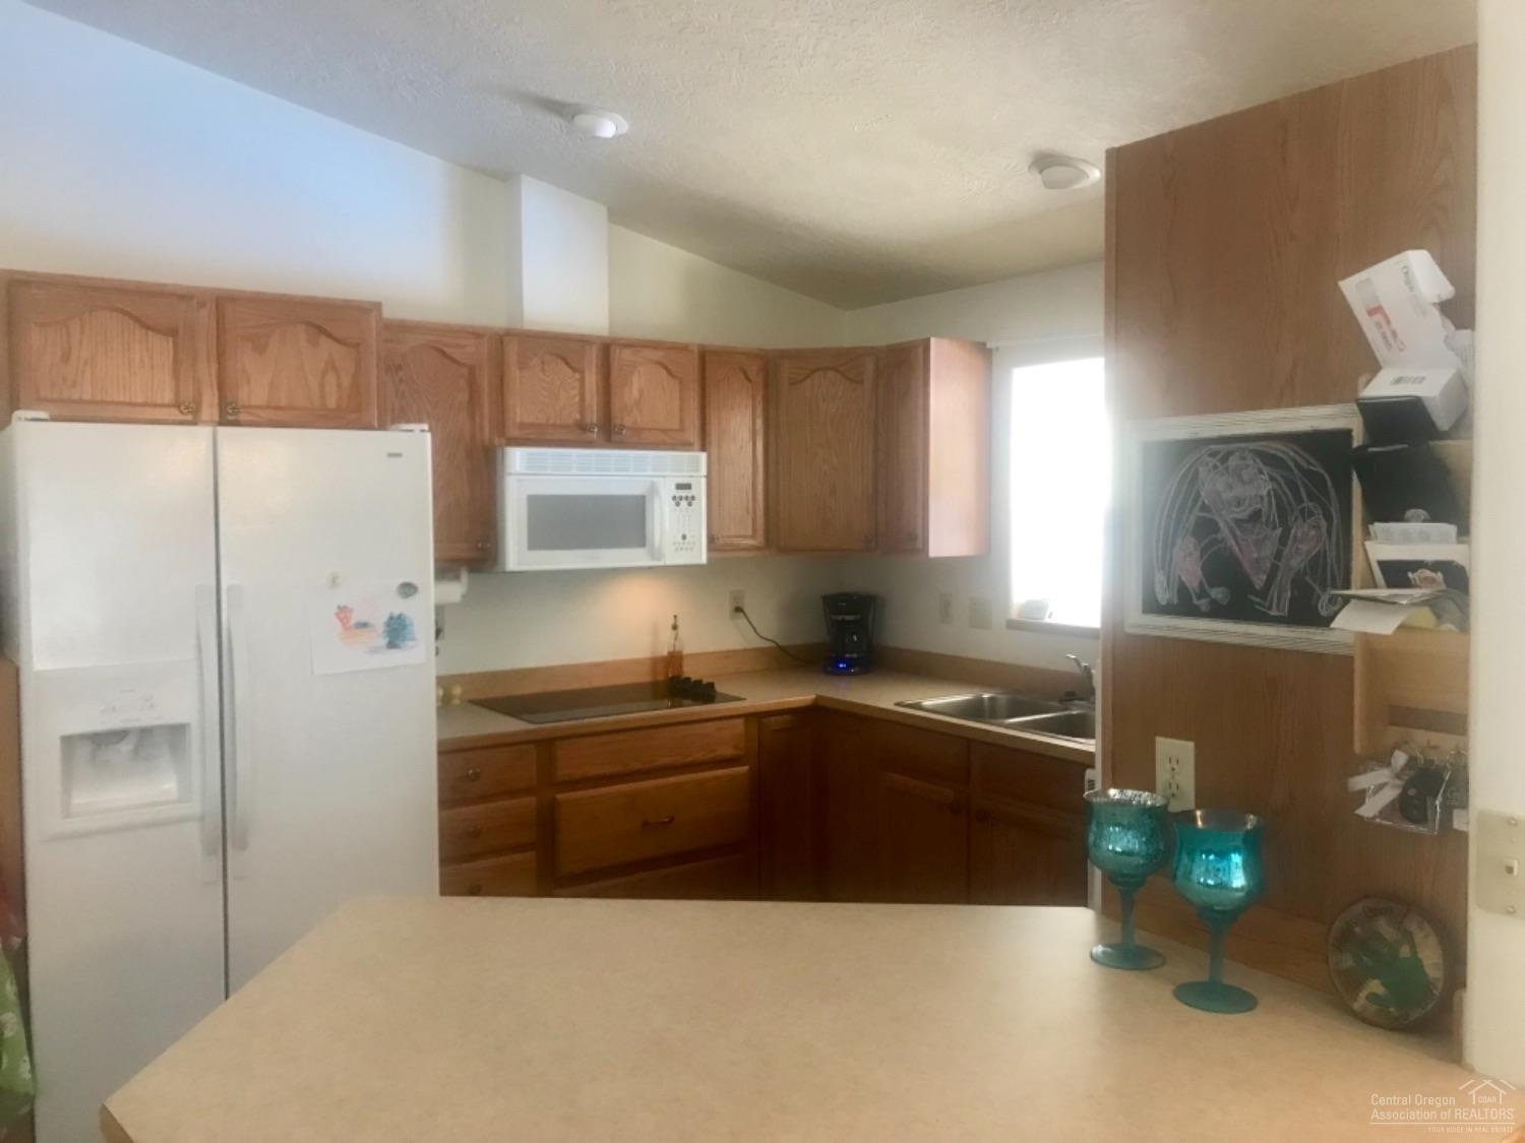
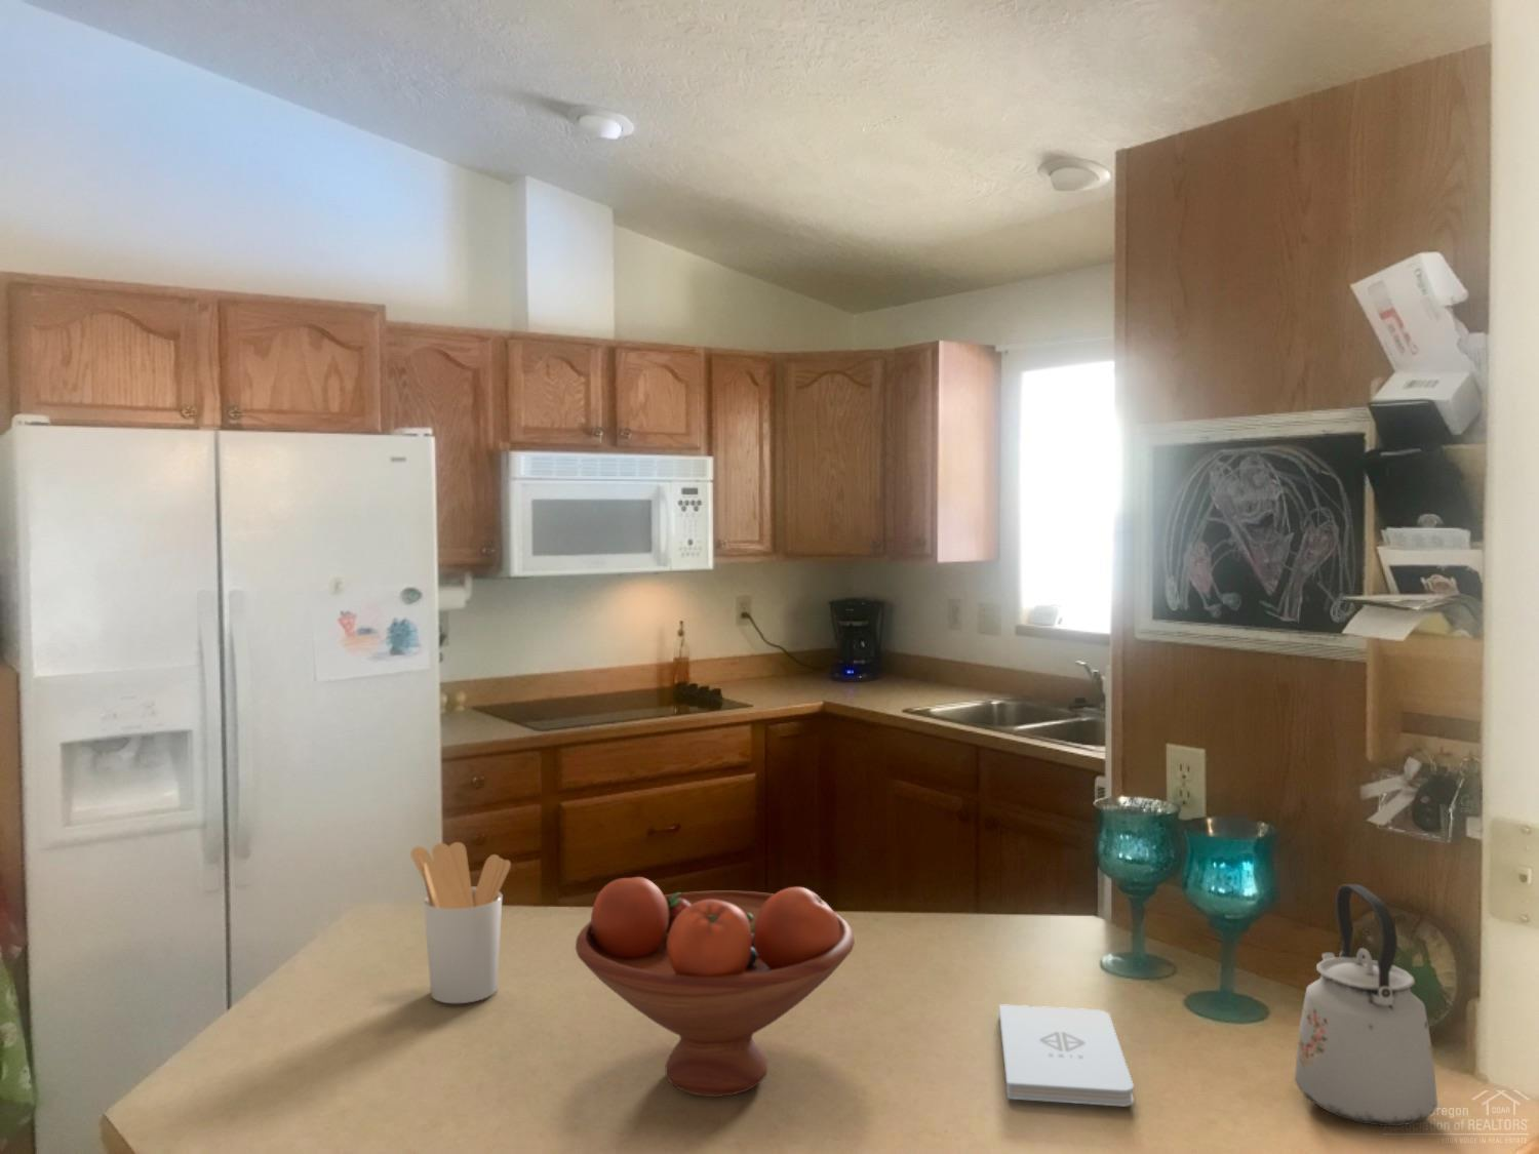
+ kettle [1294,884,1438,1127]
+ fruit bowl [574,876,856,1097]
+ notepad [999,1004,1134,1107]
+ utensil holder [410,841,511,1004]
